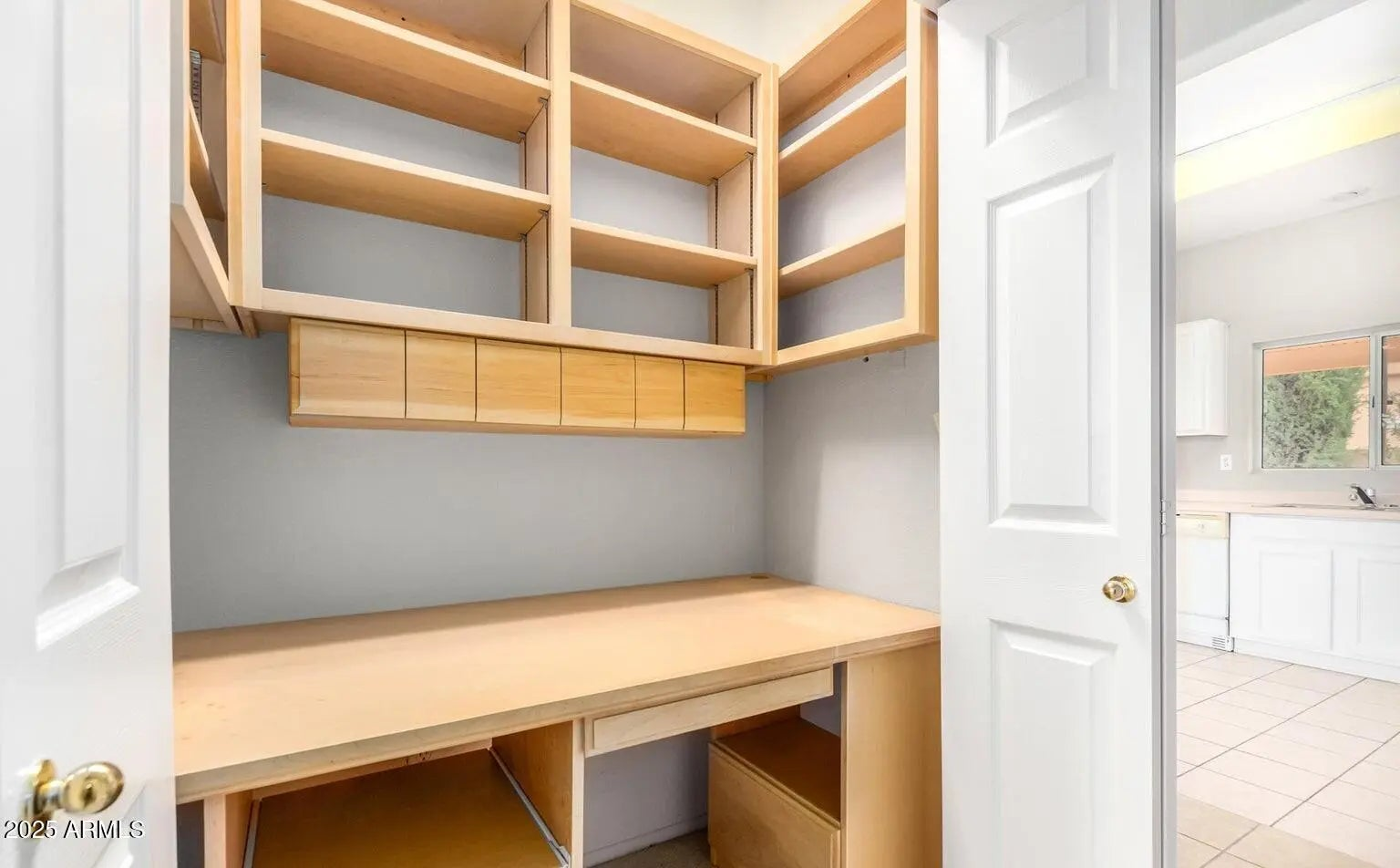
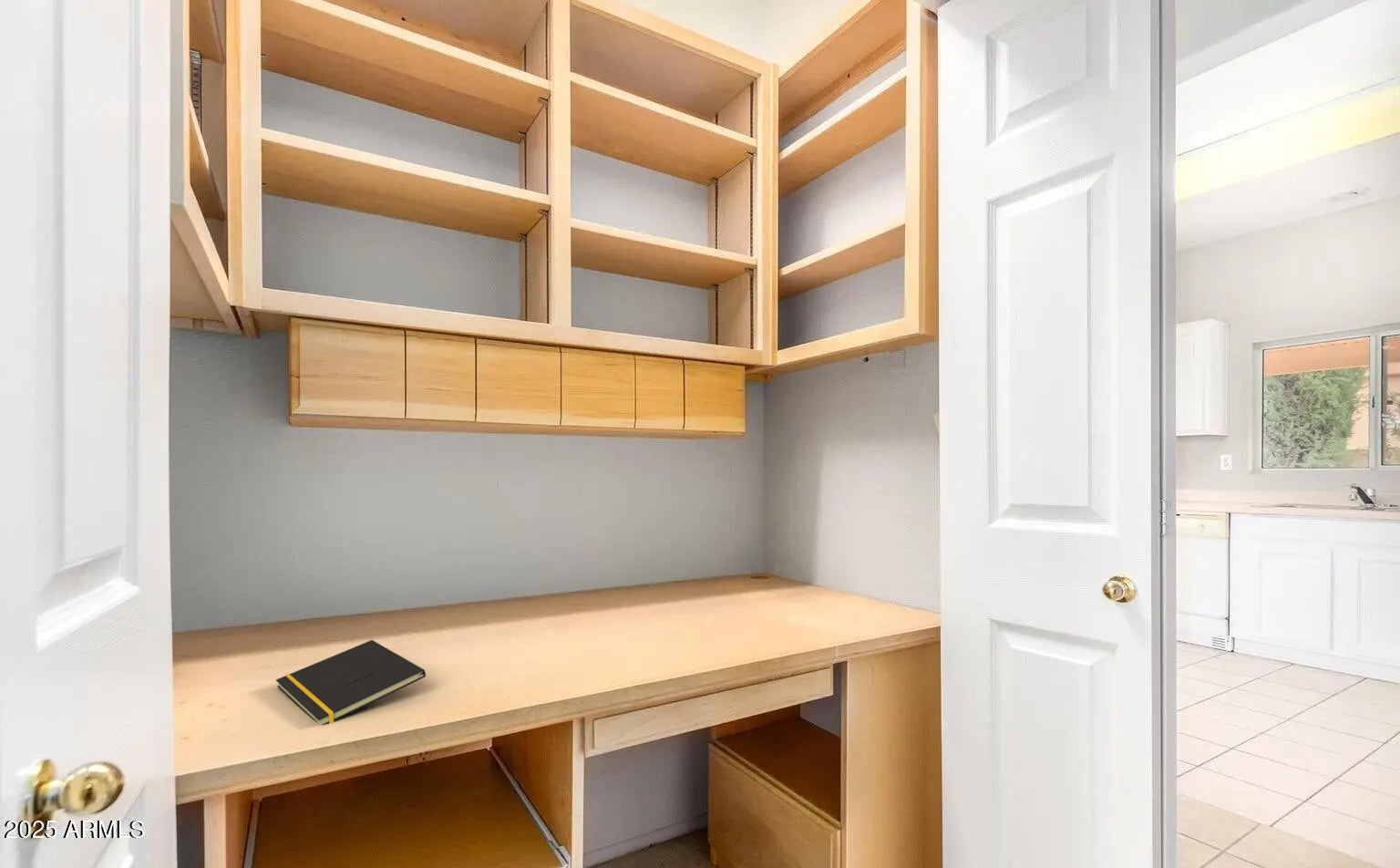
+ notepad [275,639,427,726]
